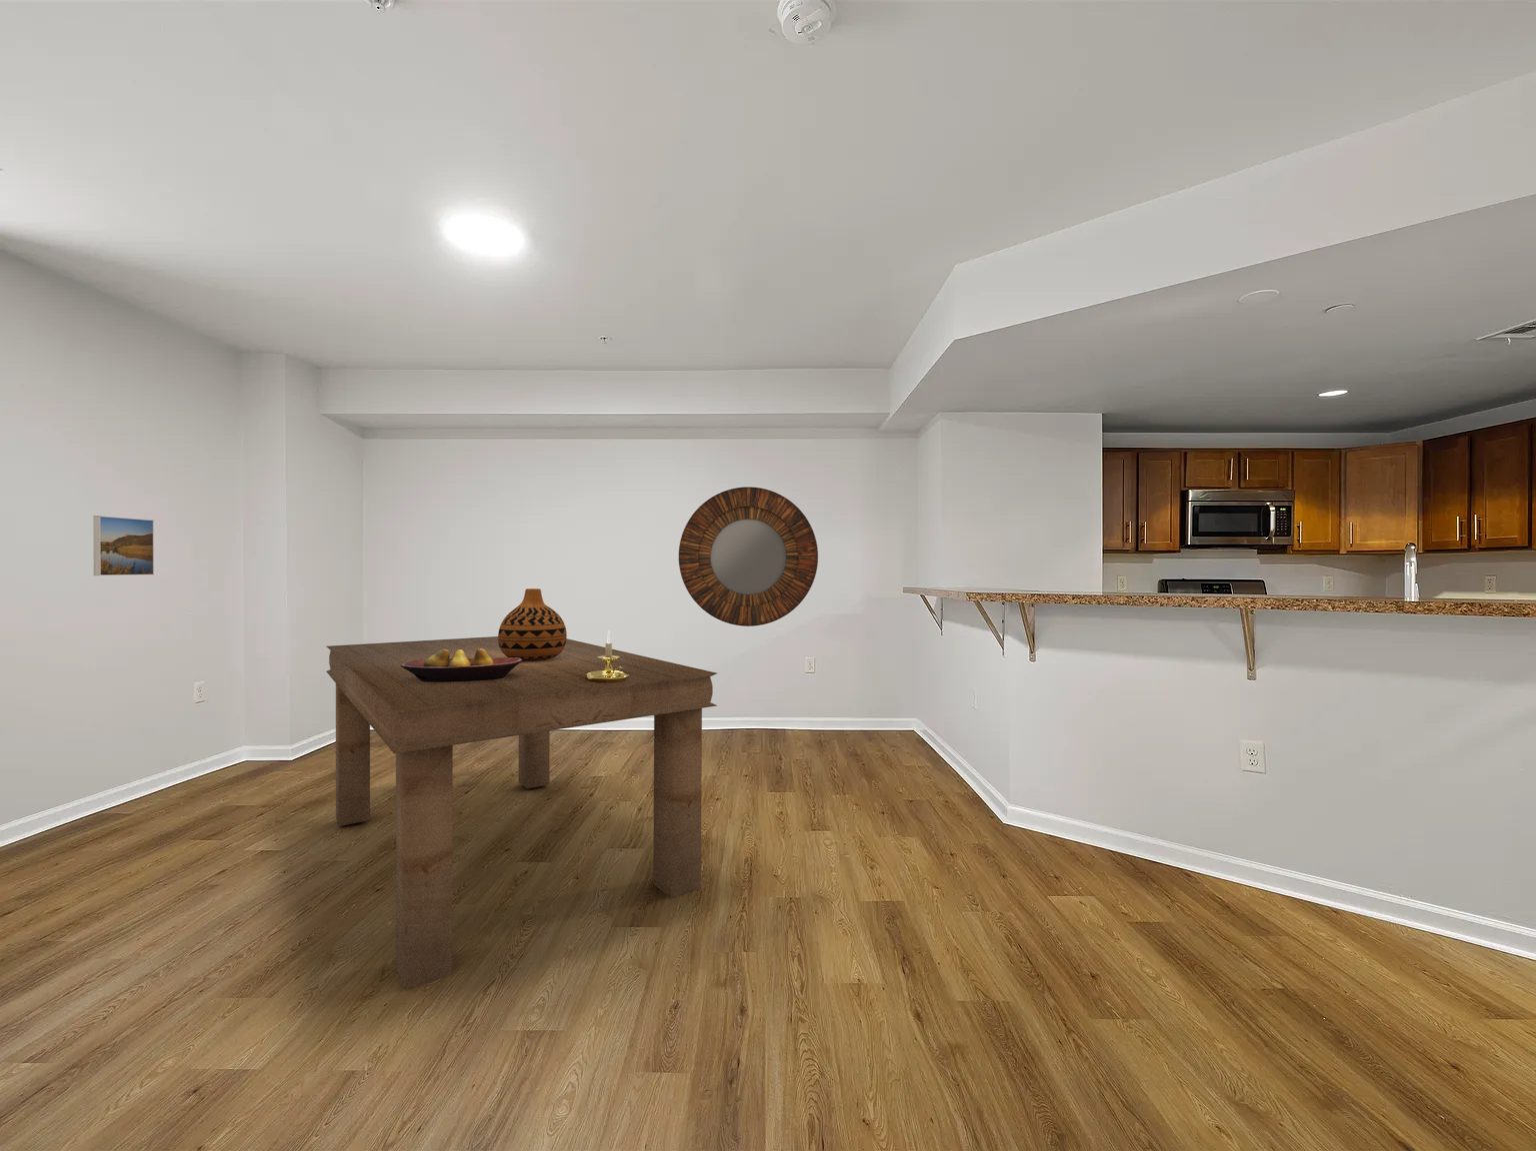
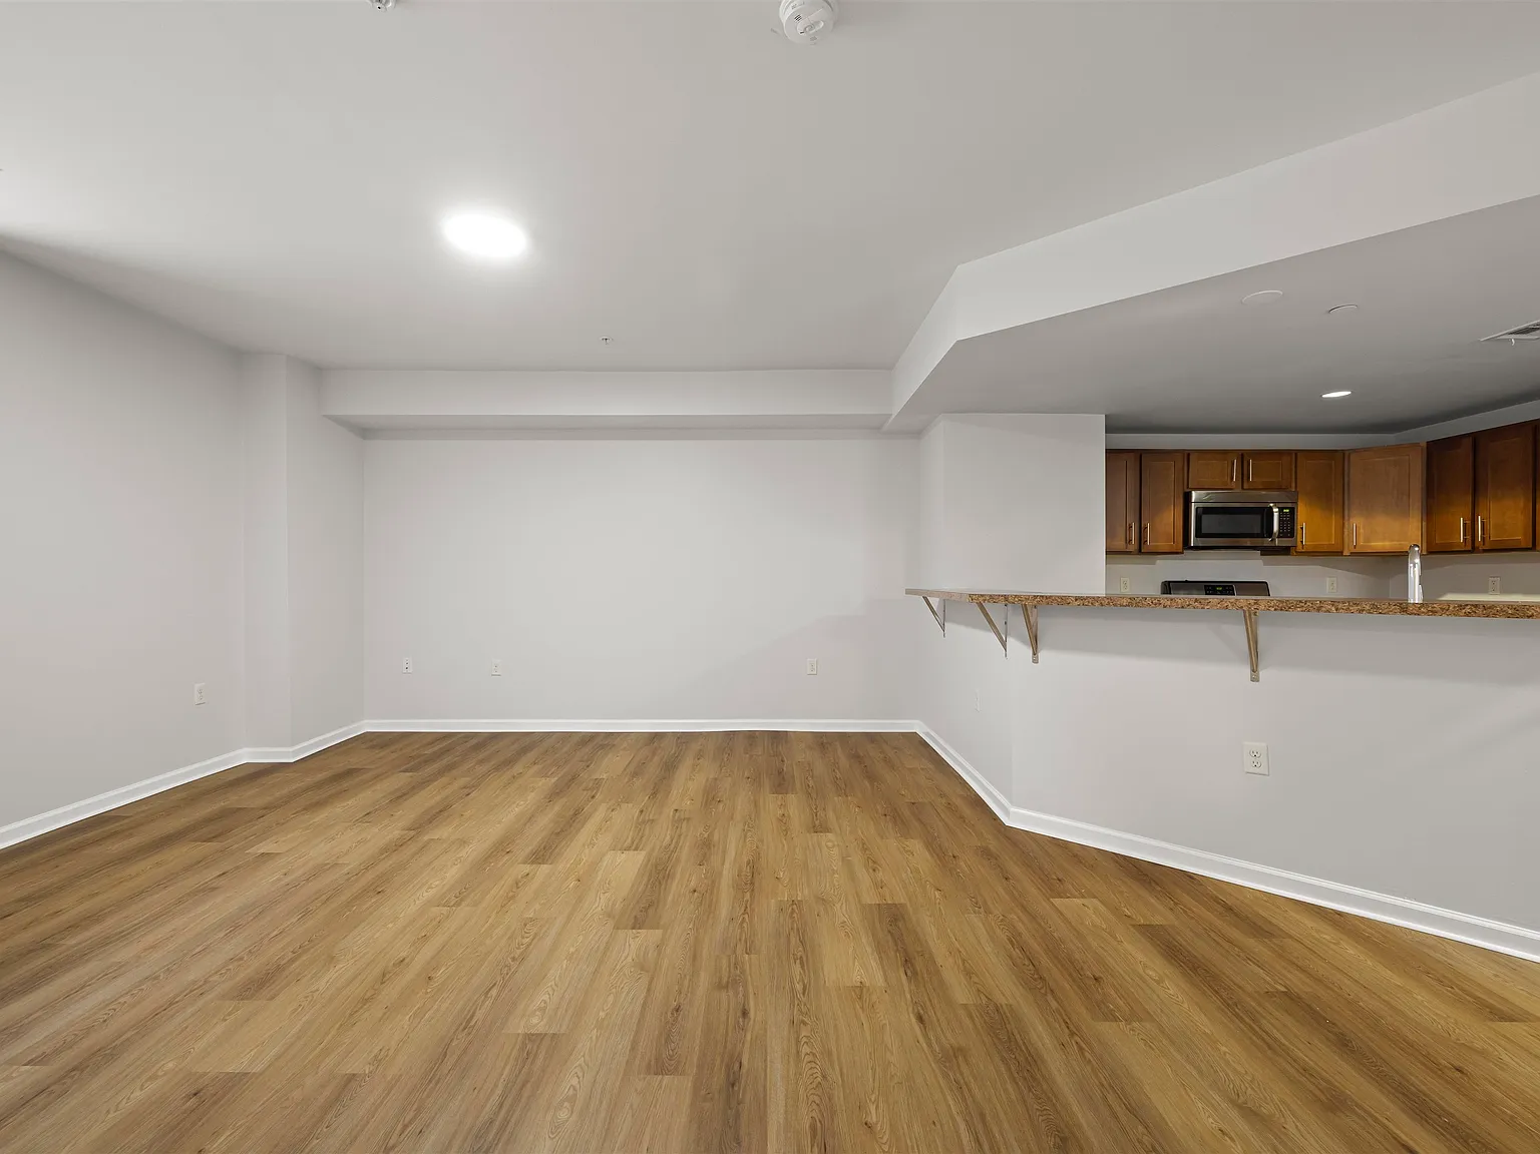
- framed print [92,515,155,577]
- dining table [325,636,718,991]
- home mirror [679,486,819,627]
- vase [497,588,568,660]
- candle holder [587,630,630,682]
- fruit bowl [402,648,522,682]
